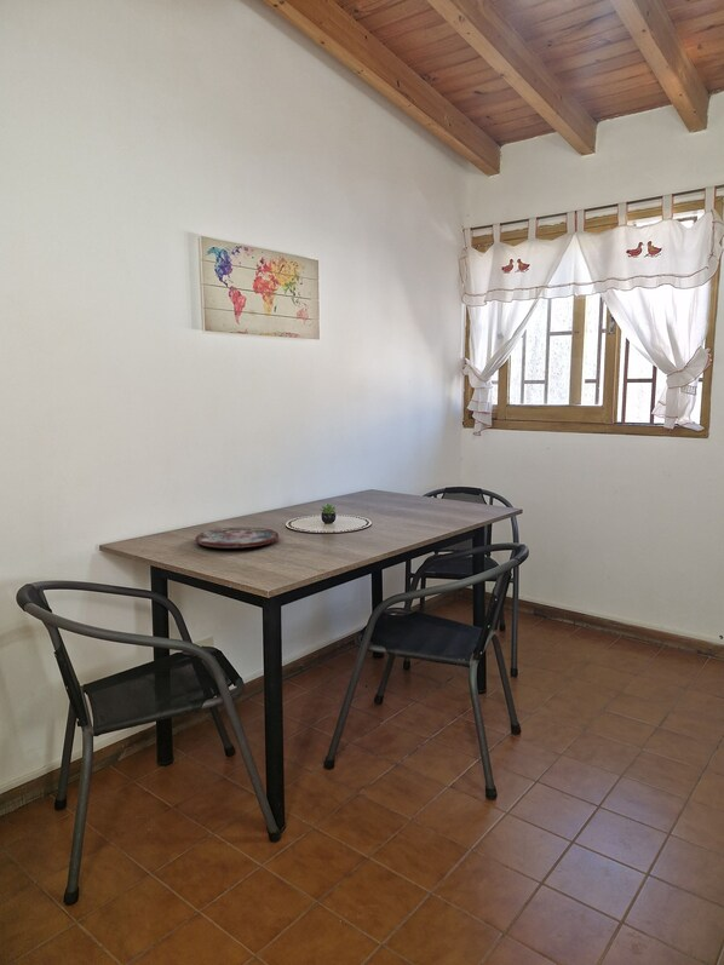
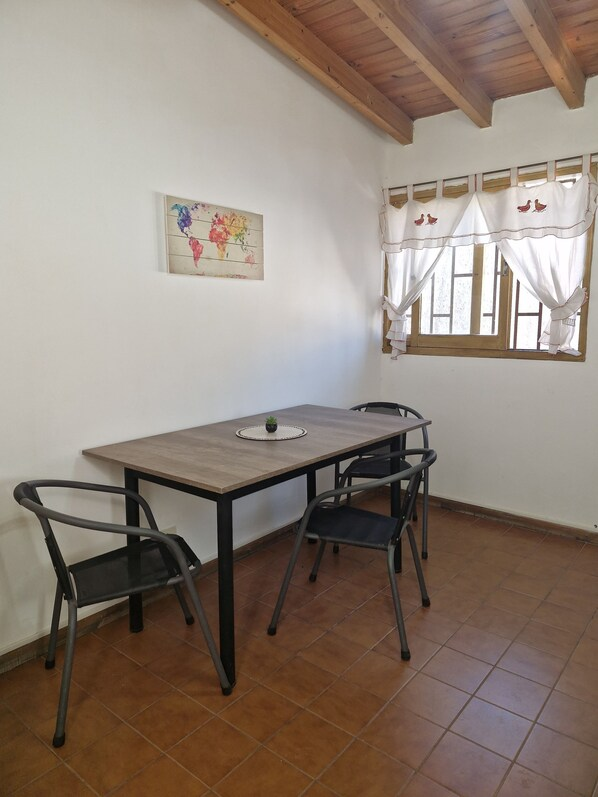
- plate [195,525,280,550]
